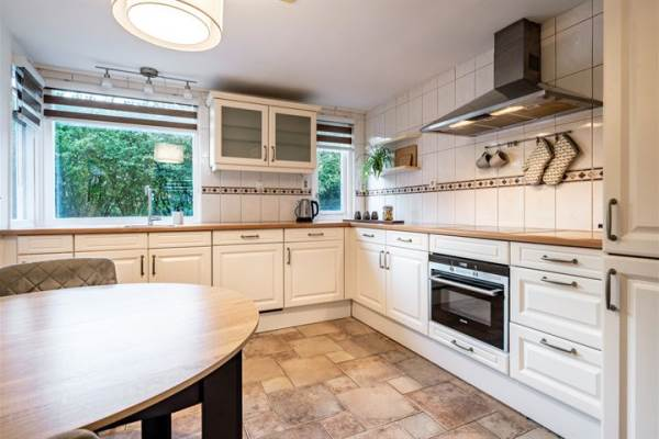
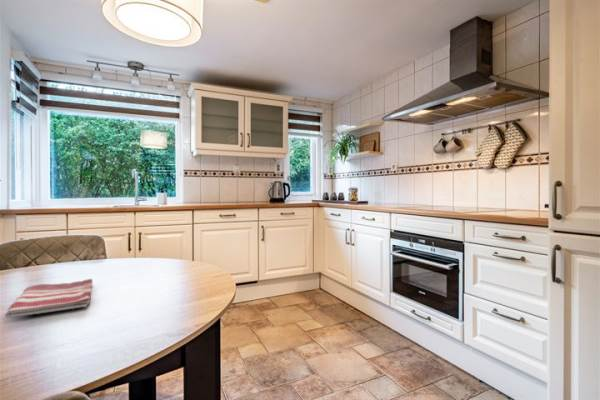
+ dish towel [4,278,94,318]
